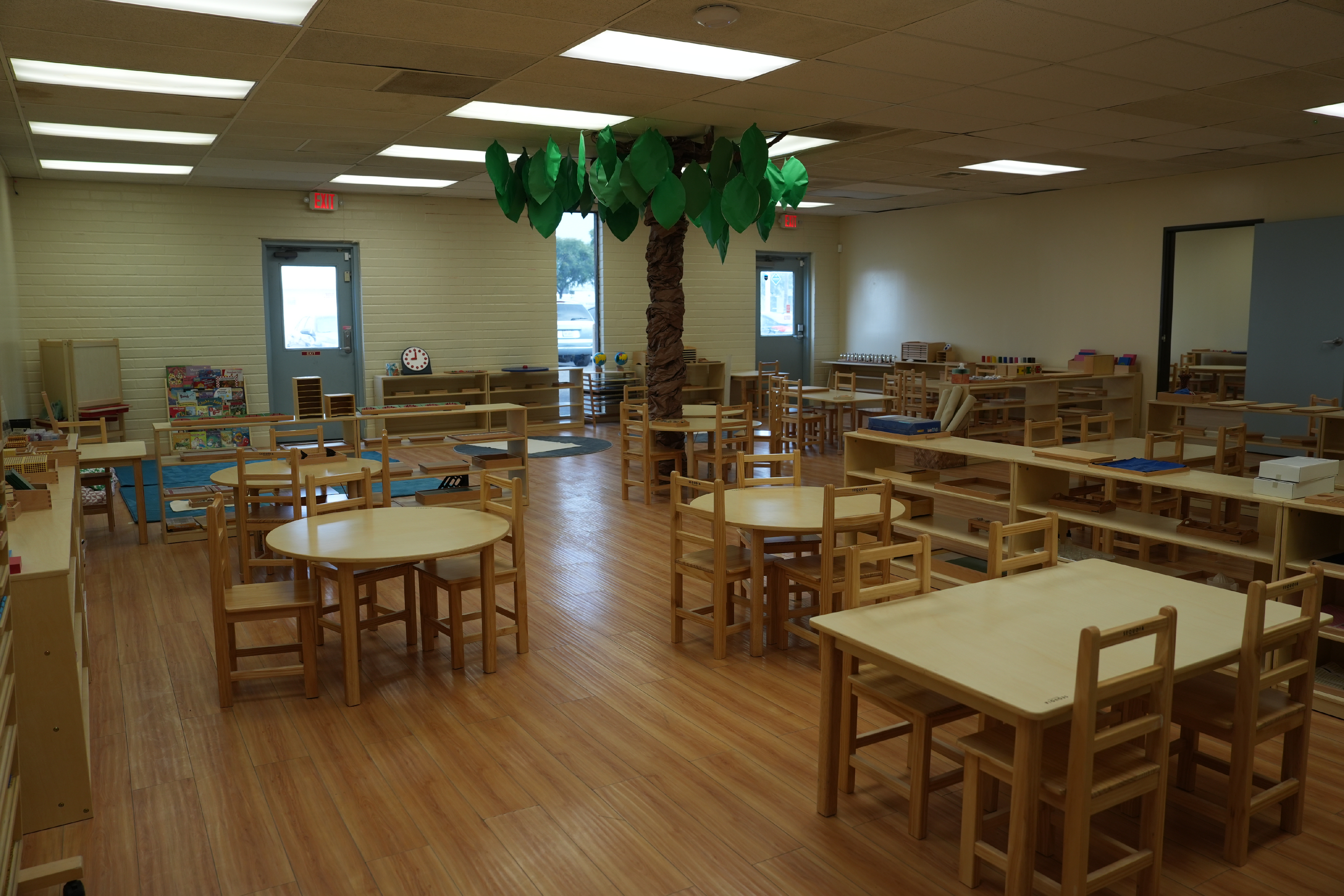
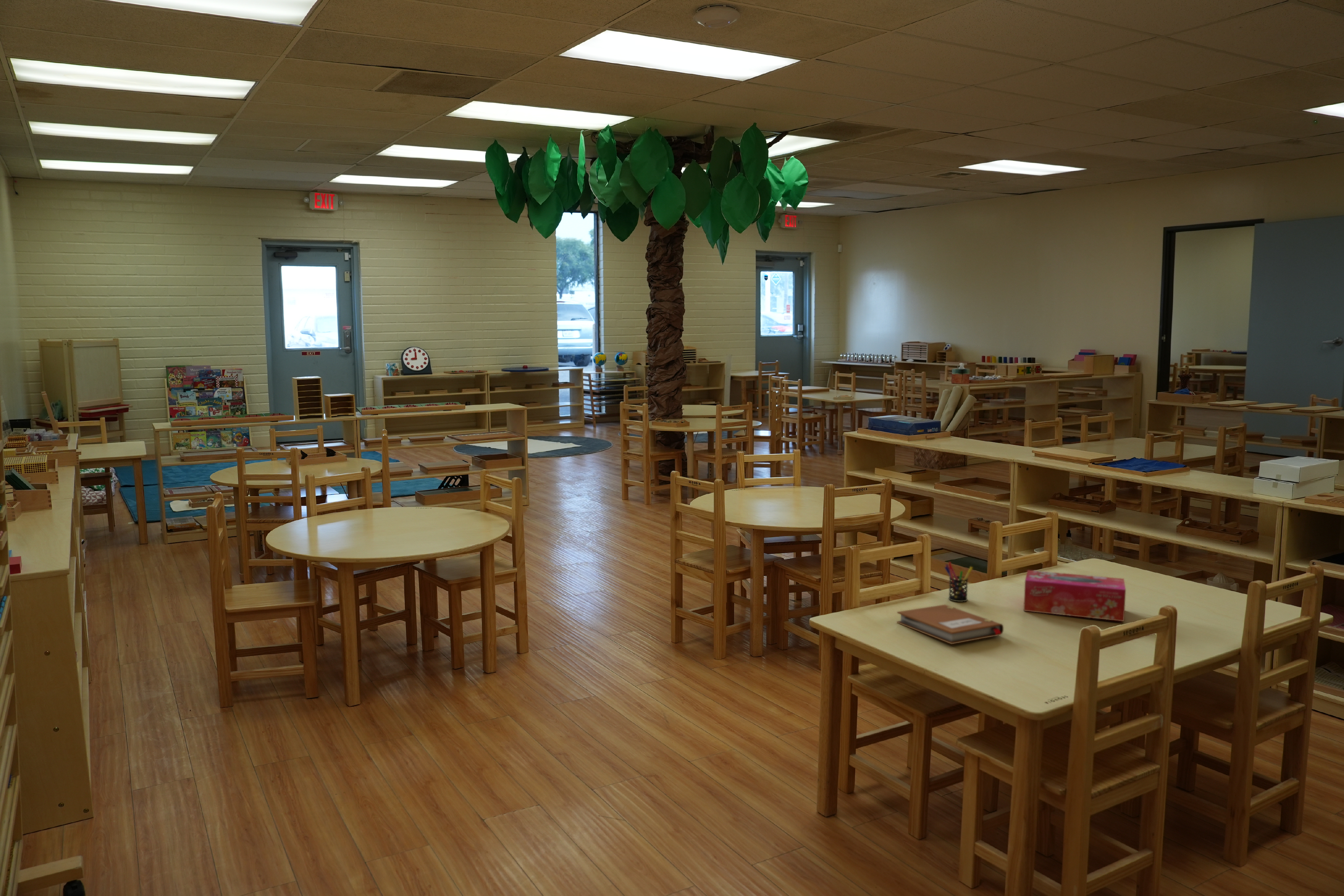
+ pen holder [944,562,973,602]
+ notebook [896,604,1004,645]
+ tissue box [1023,570,1126,622]
